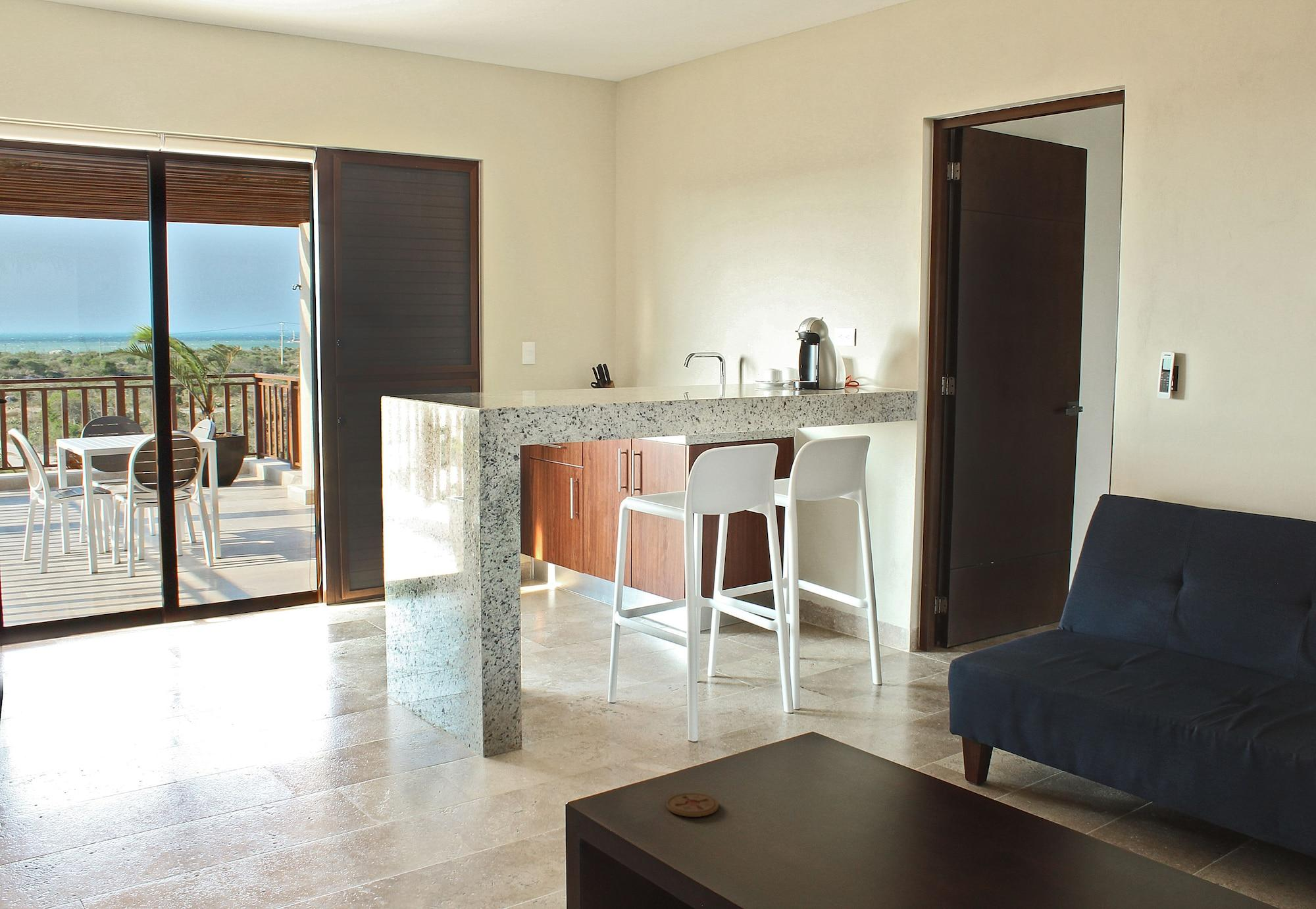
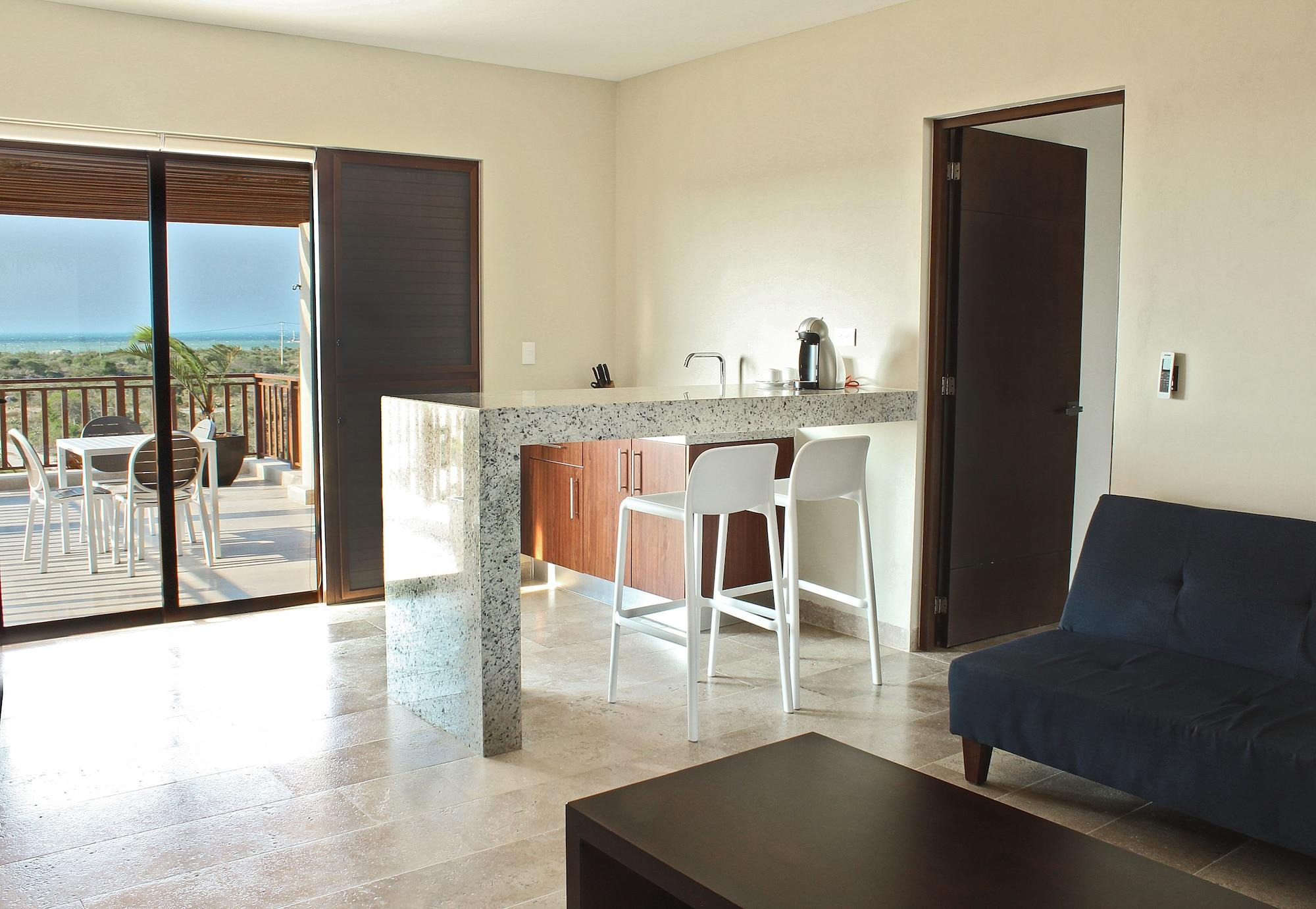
- coaster [666,792,719,818]
